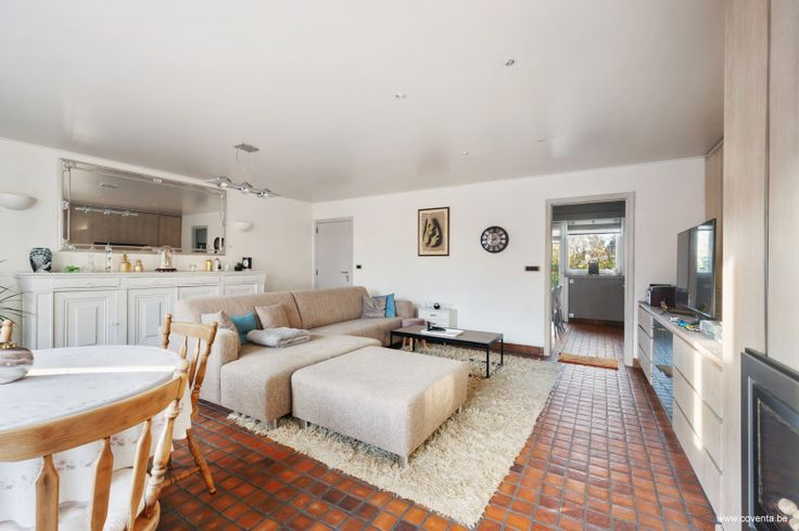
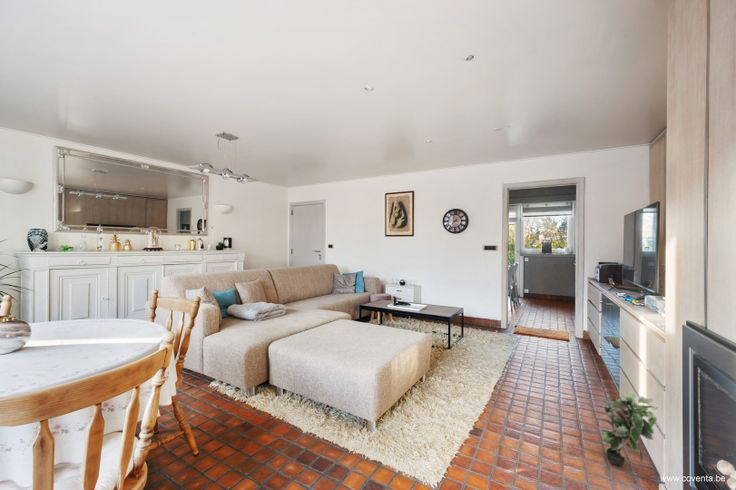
+ potted plant [597,391,658,467]
